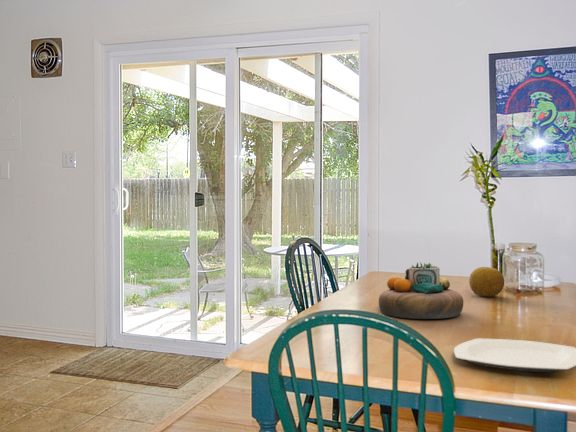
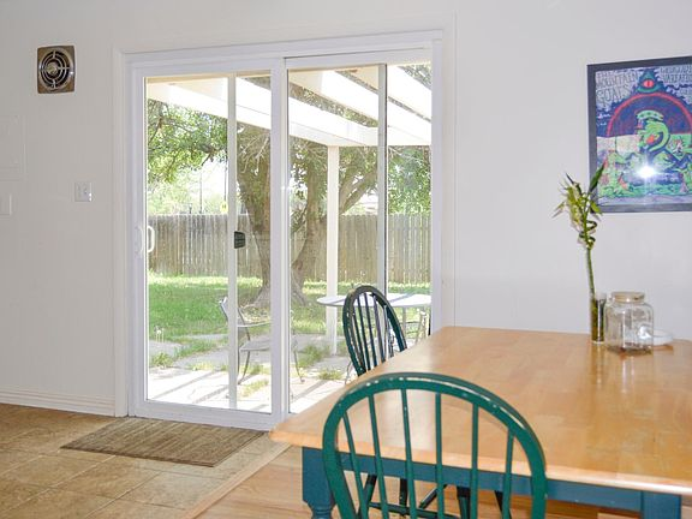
- decorative bowl [378,261,464,320]
- fruit [468,266,505,298]
- plate [453,337,576,373]
